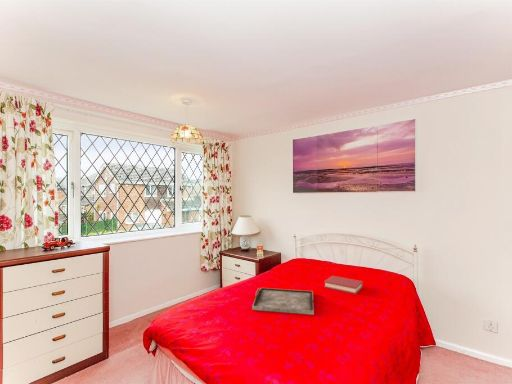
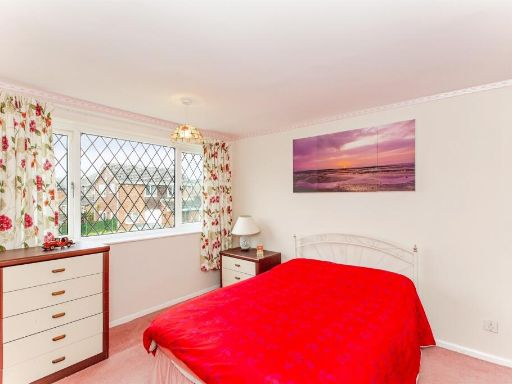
- serving tray [251,287,315,316]
- hardback book [323,275,364,295]
